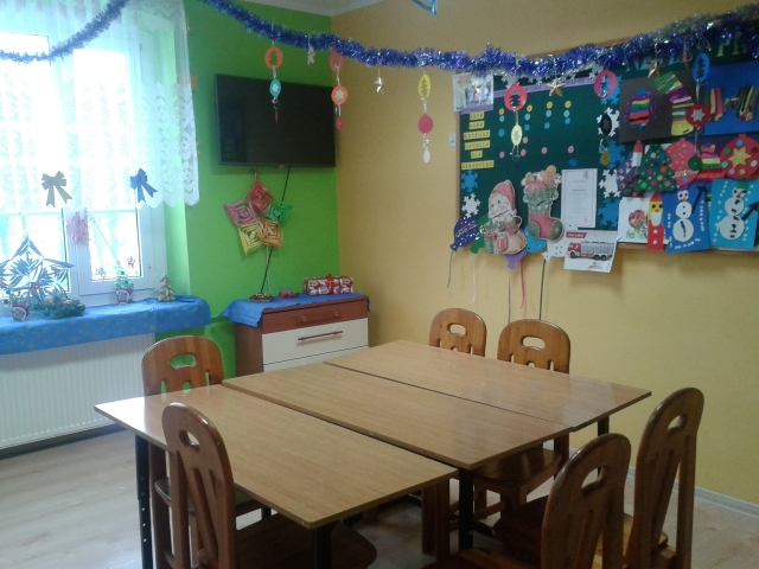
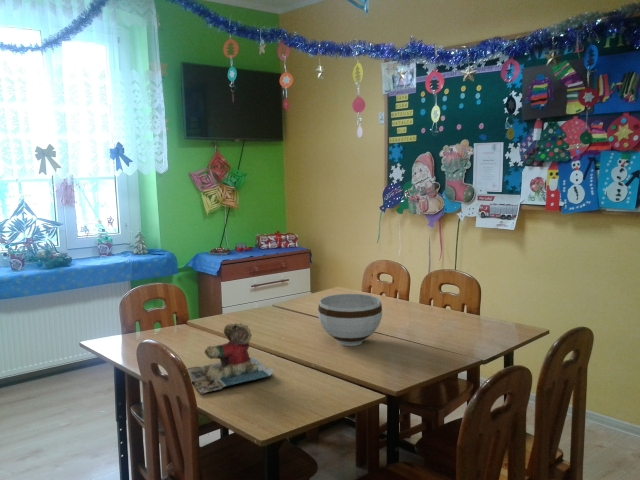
+ bowl [317,293,383,347]
+ teddy bear [186,322,275,395]
